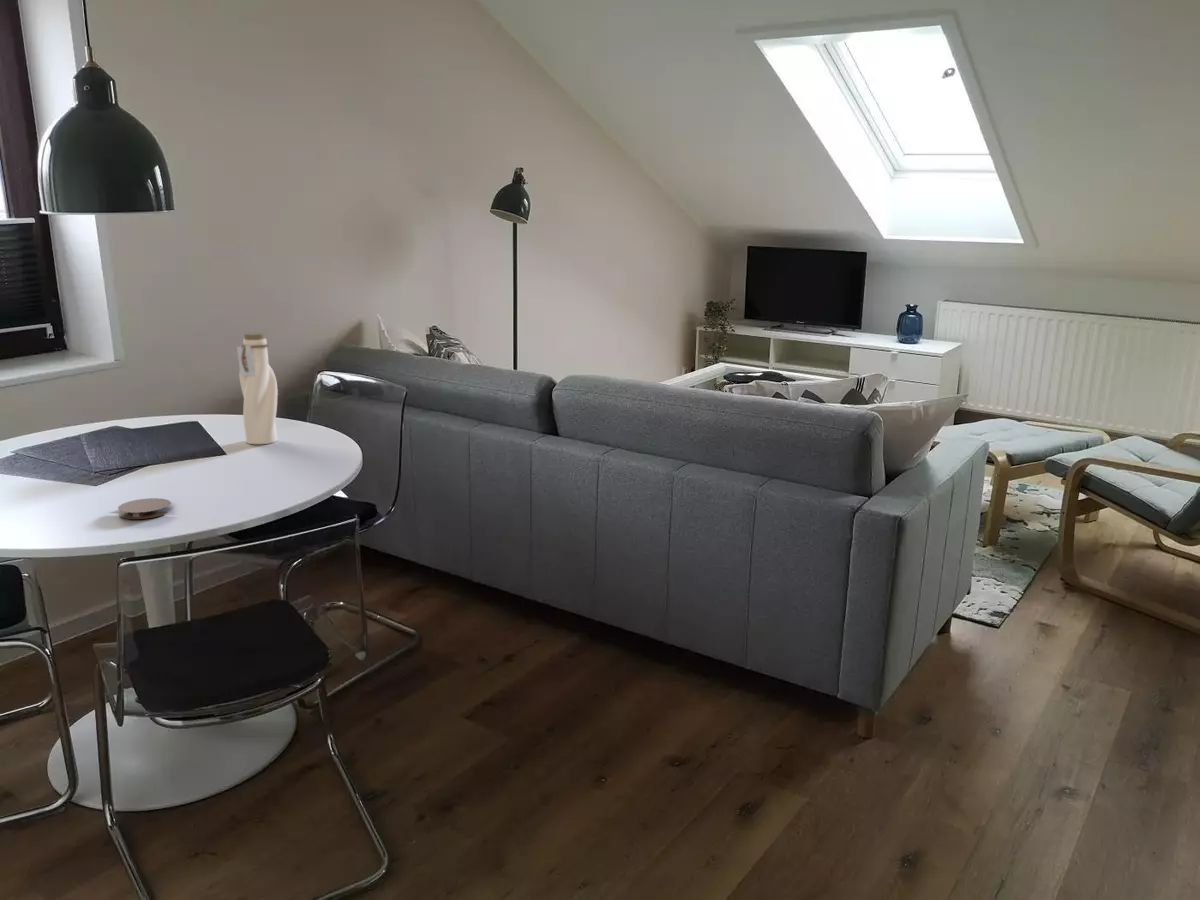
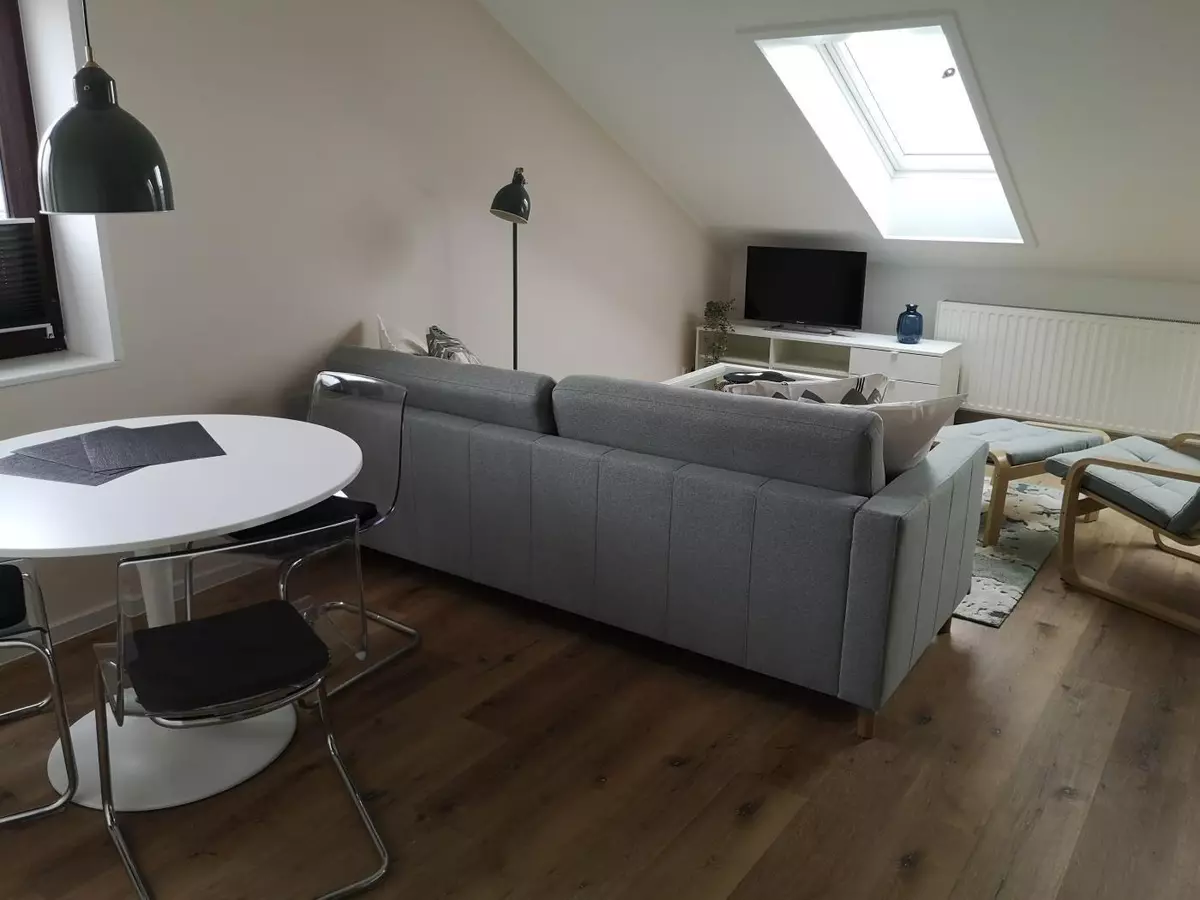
- coaster [117,497,172,520]
- water bottle [236,331,279,445]
